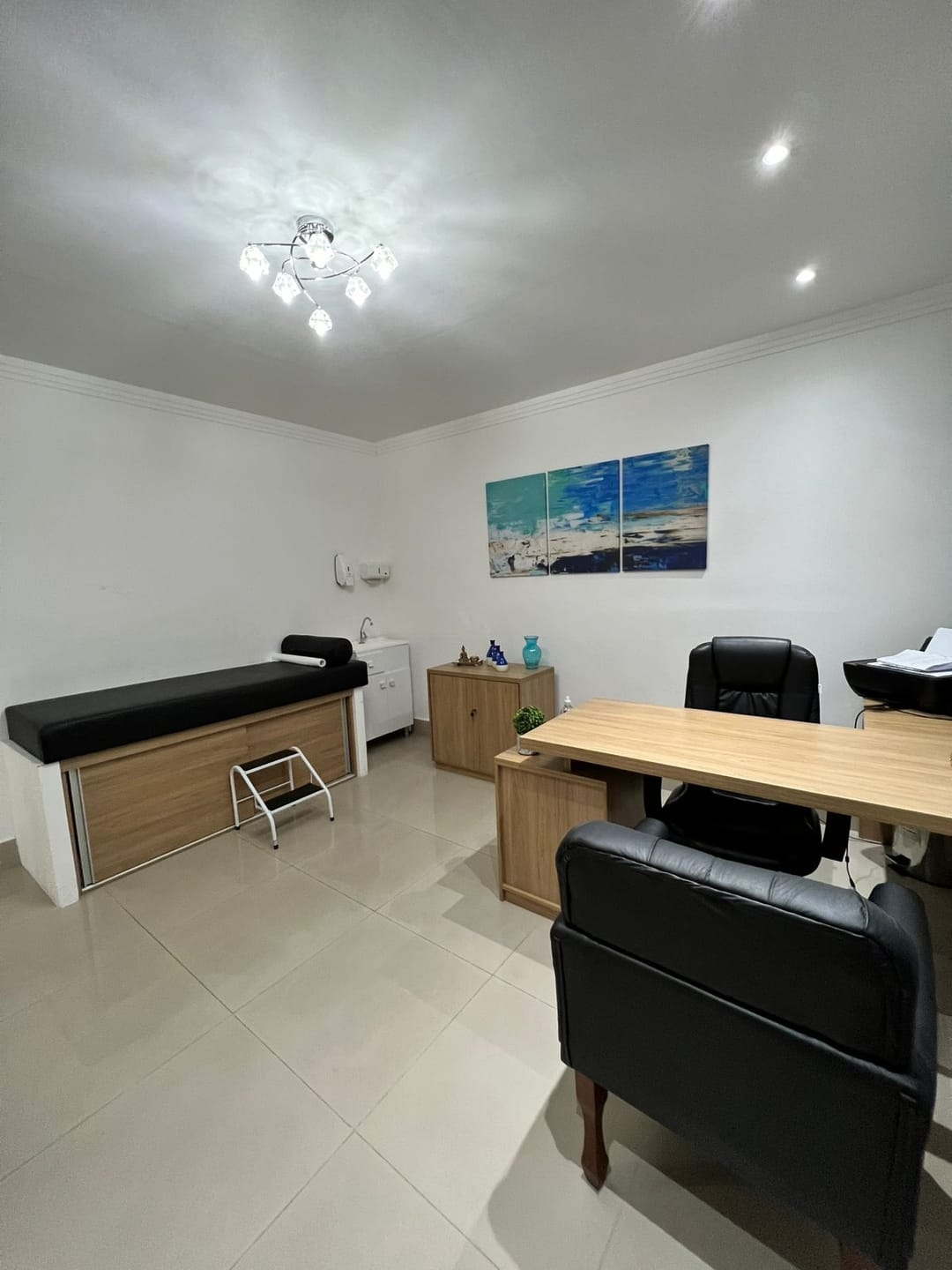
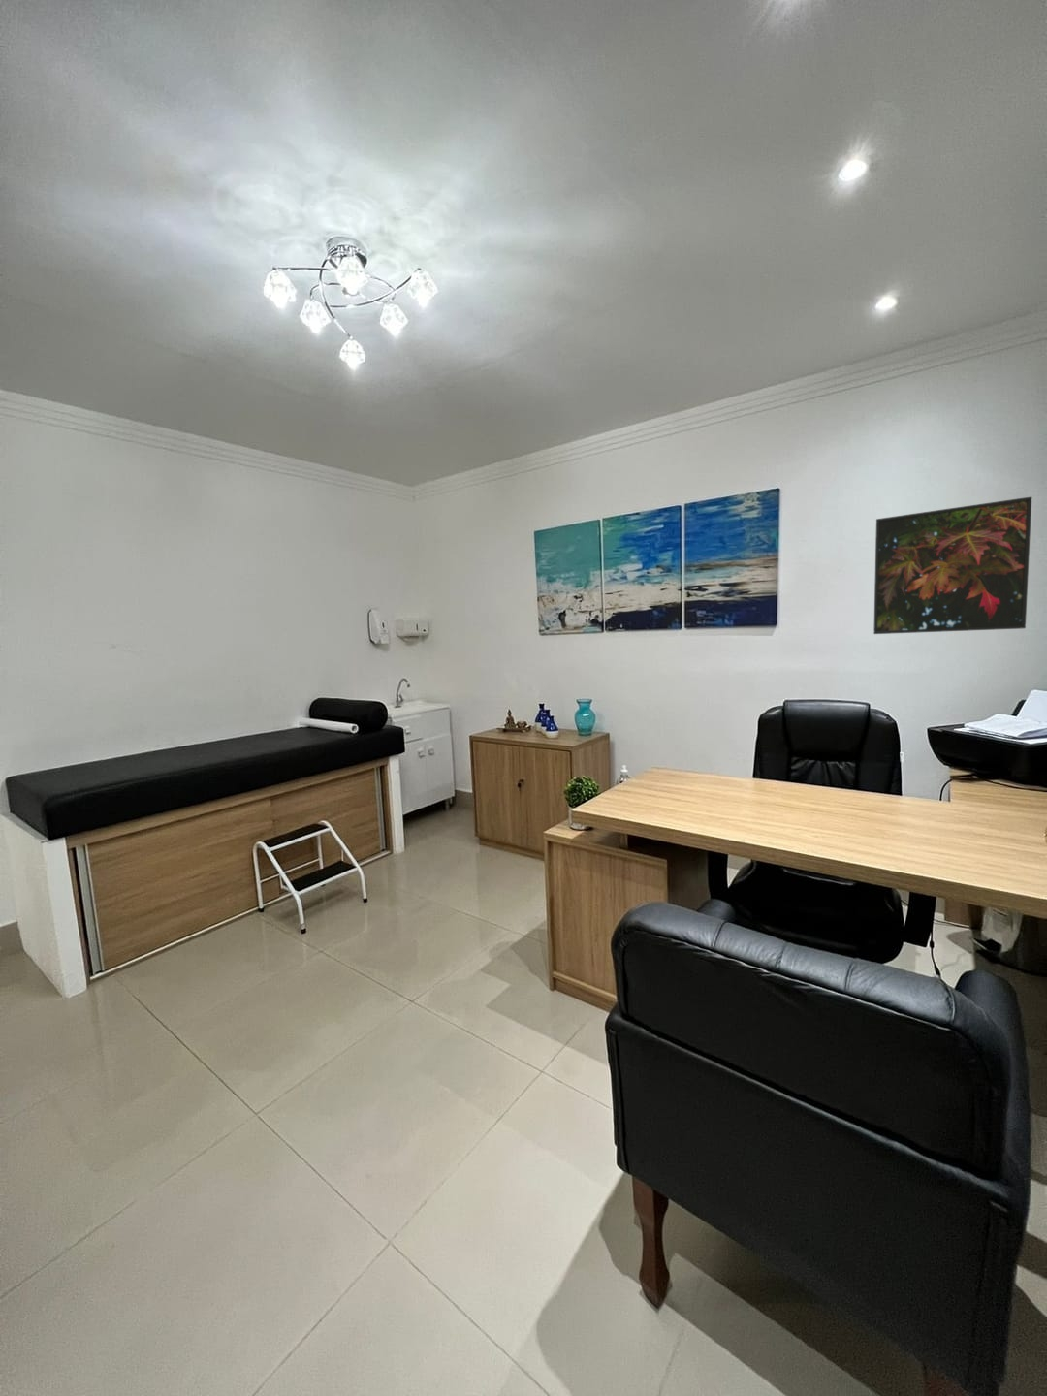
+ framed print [872,496,1033,635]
